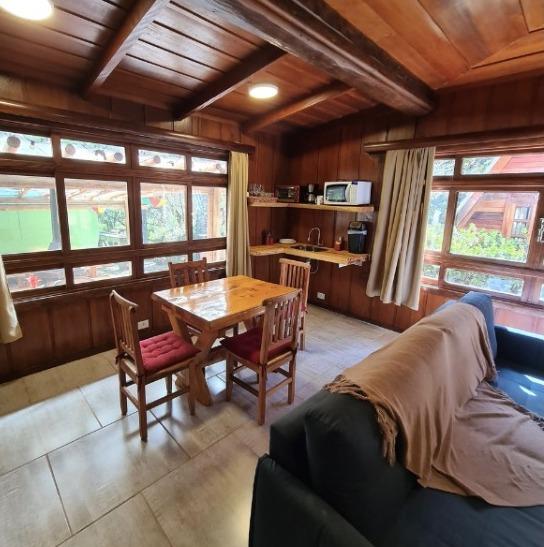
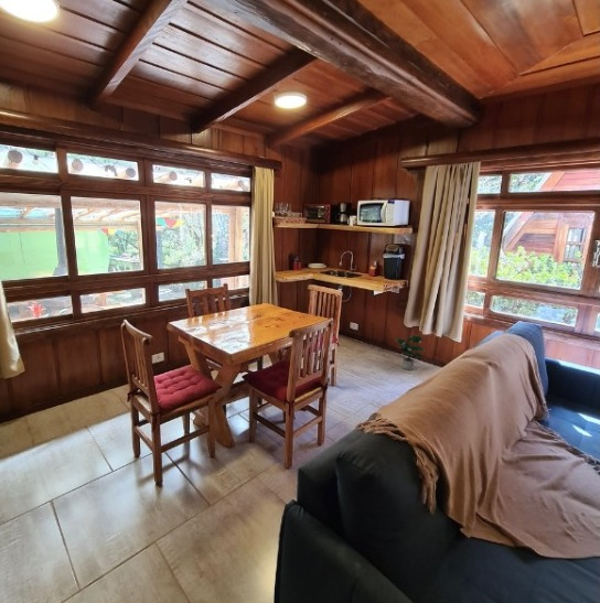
+ potted plant [394,334,426,372]
